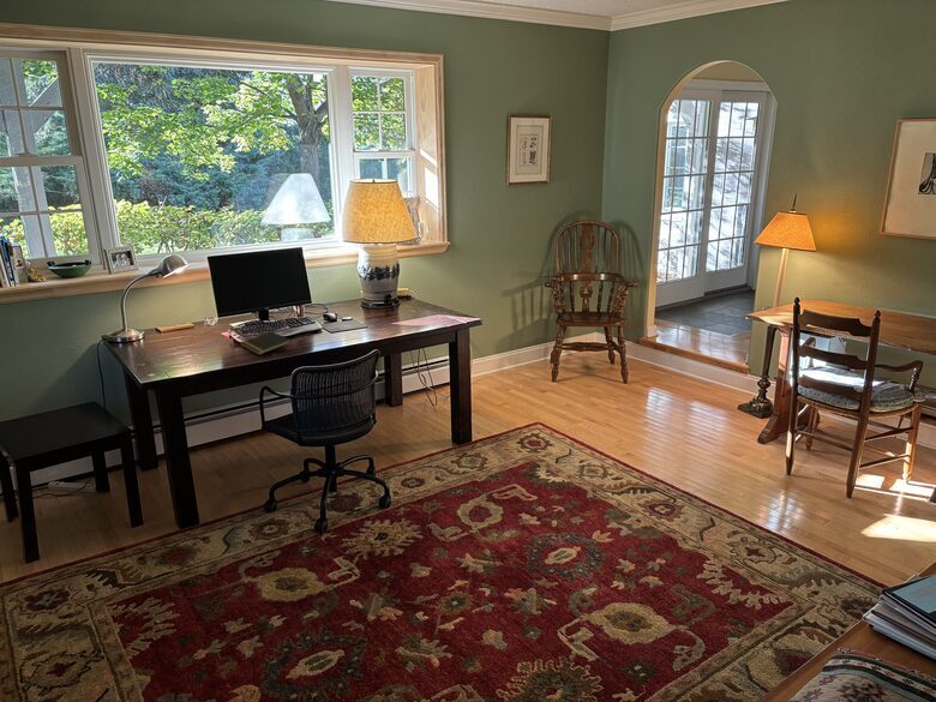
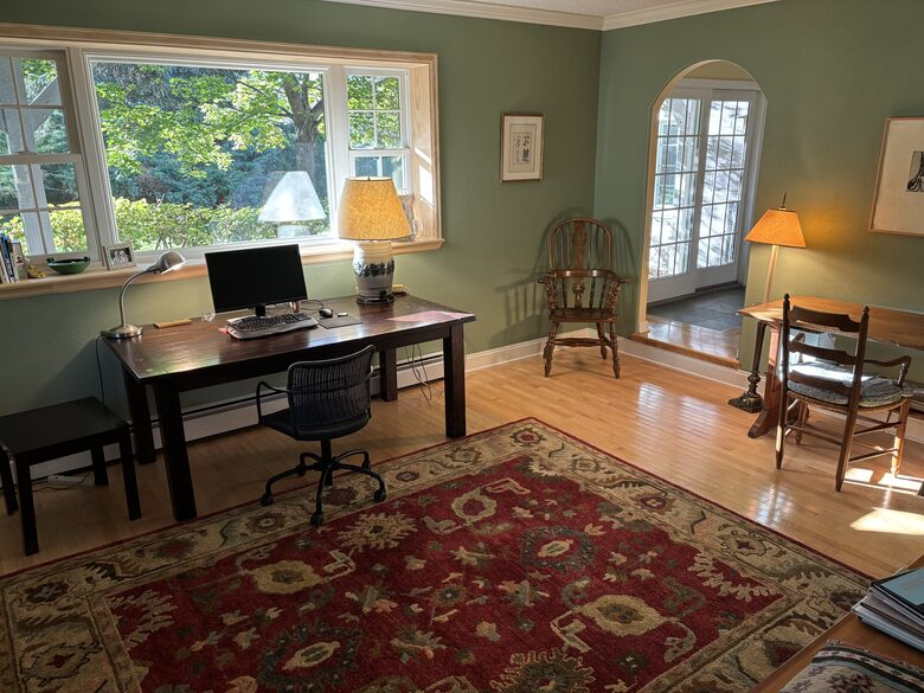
- notepad [239,330,292,356]
